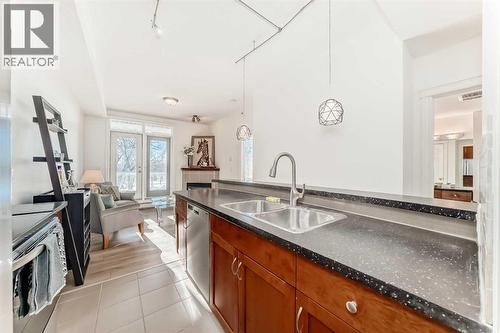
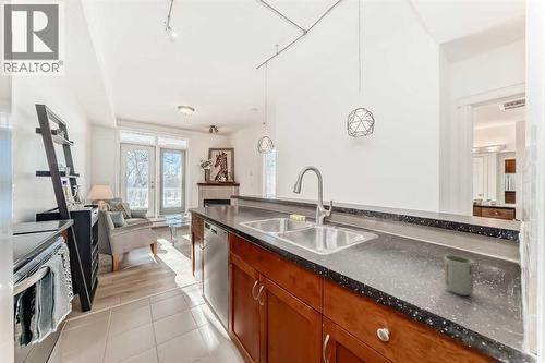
+ cup [444,254,474,297]
